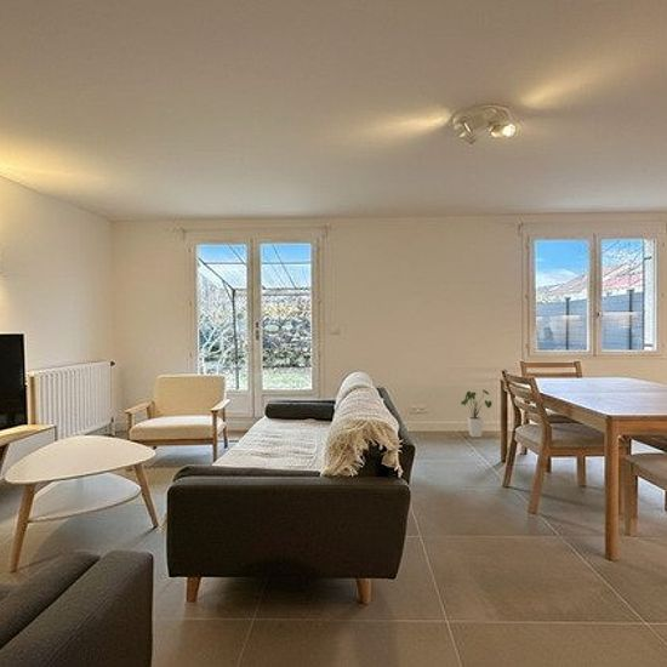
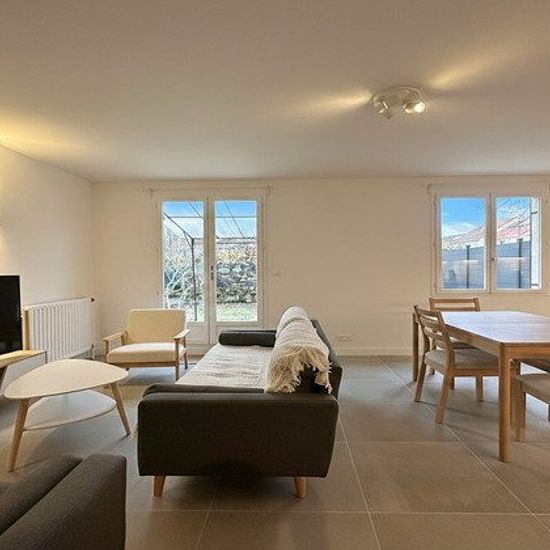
- house plant [460,388,494,439]
